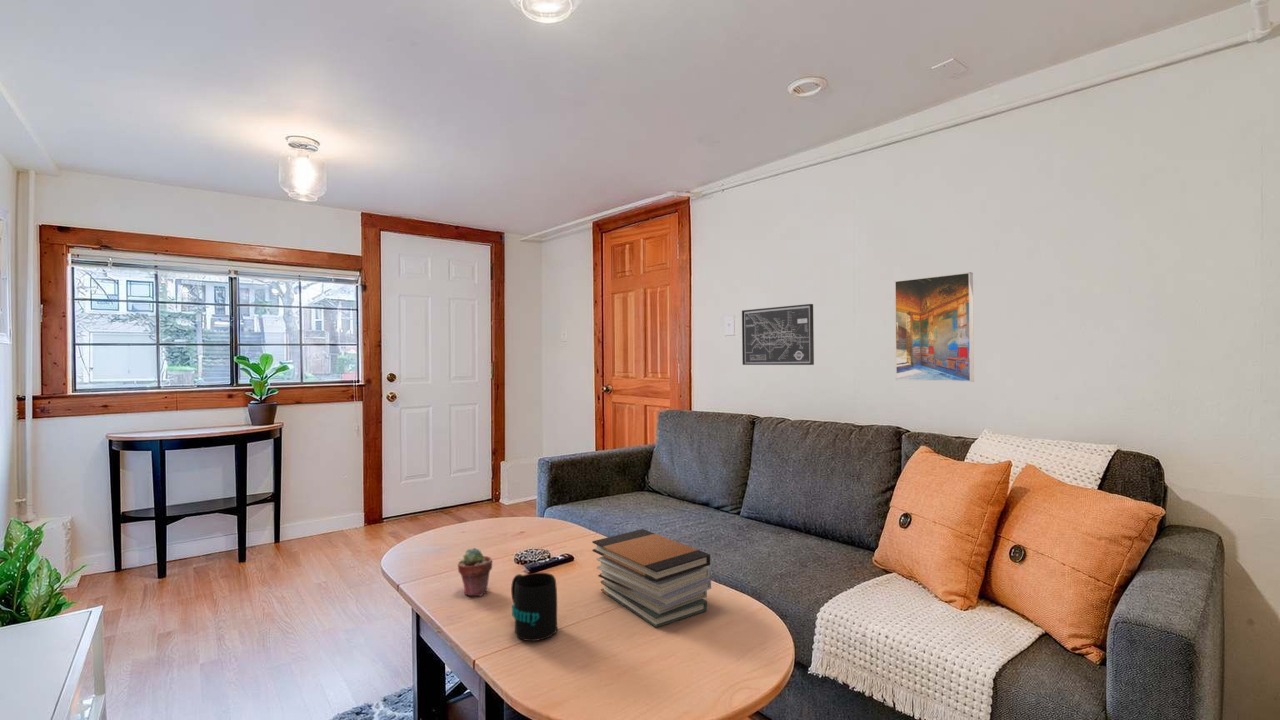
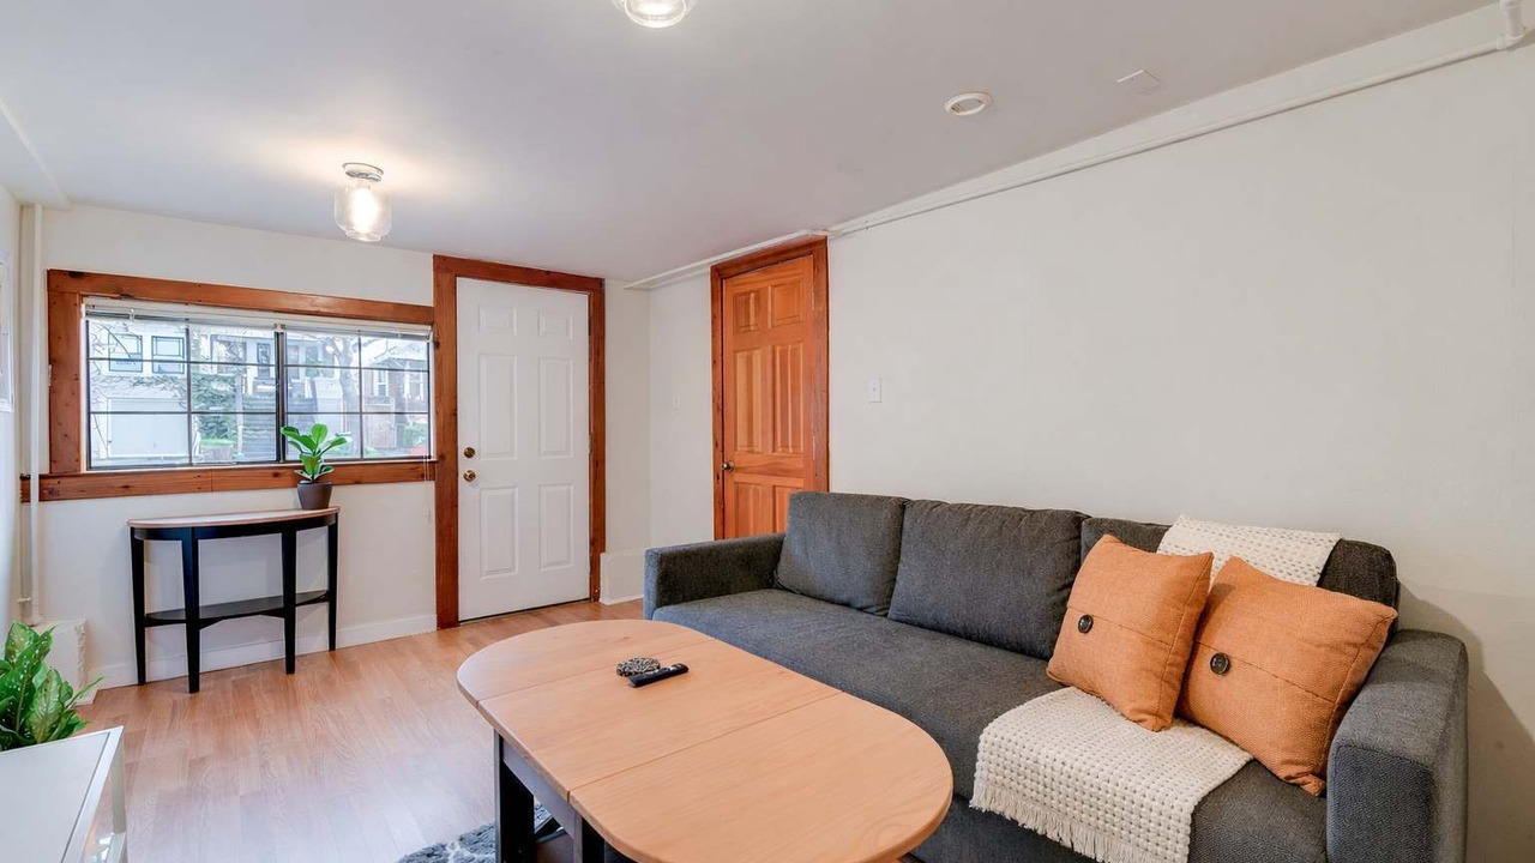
- wall art [741,303,815,366]
- mug [510,572,558,642]
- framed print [894,271,975,383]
- potted succulent [457,547,493,597]
- book stack [591,528,712,628]
